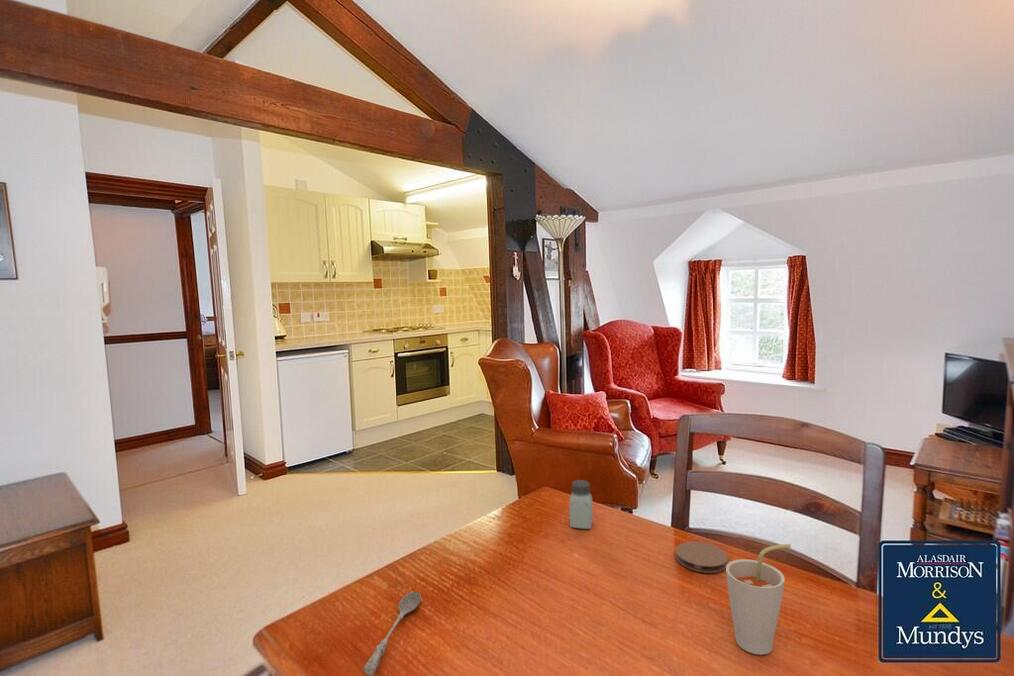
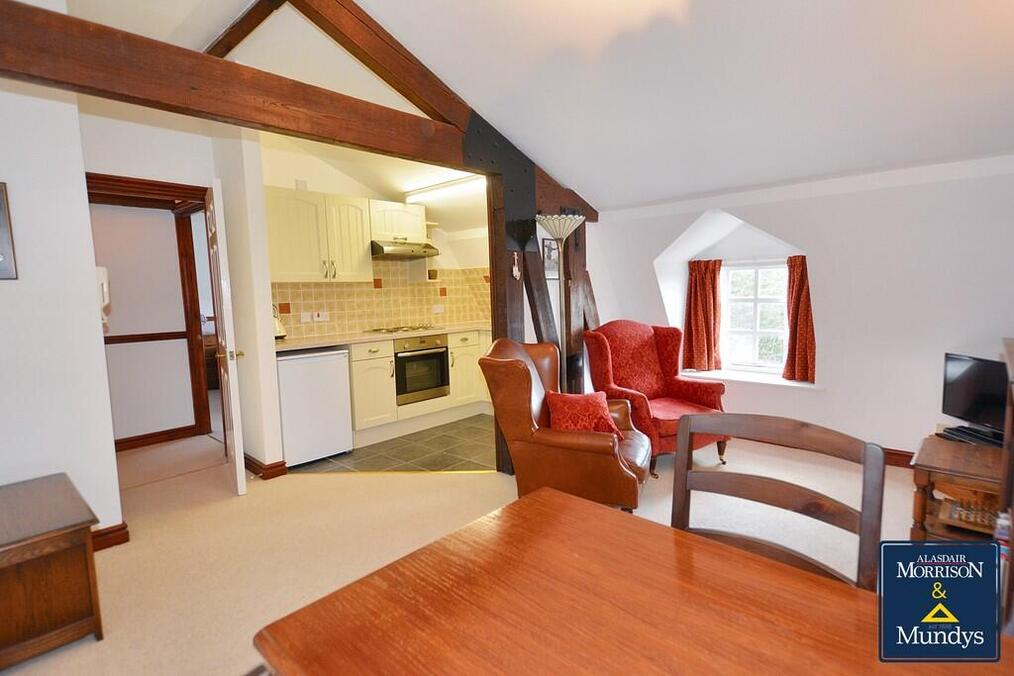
- cup [725,543,792,656]
- soupspoon [362,591,422,676]
- coaster [675,540,729,574]
- saltshaker [569,479,594,530]
